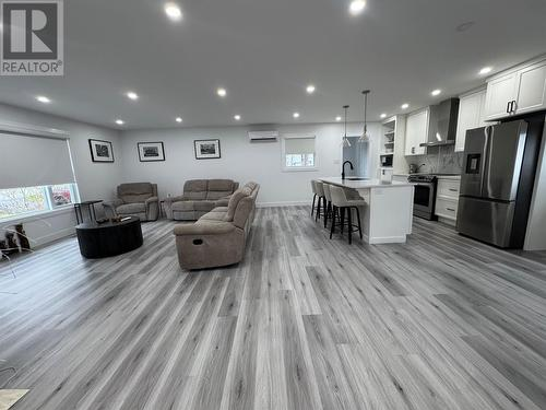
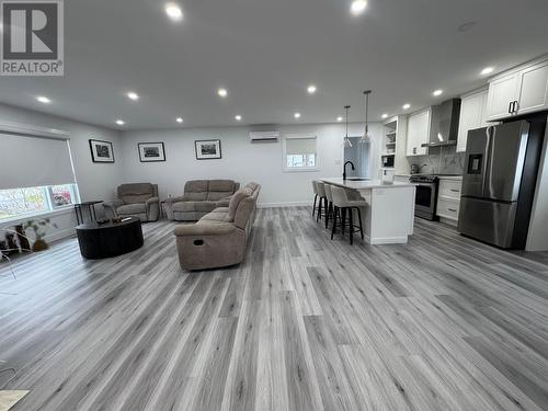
+ house plant [22,217,59,252]
